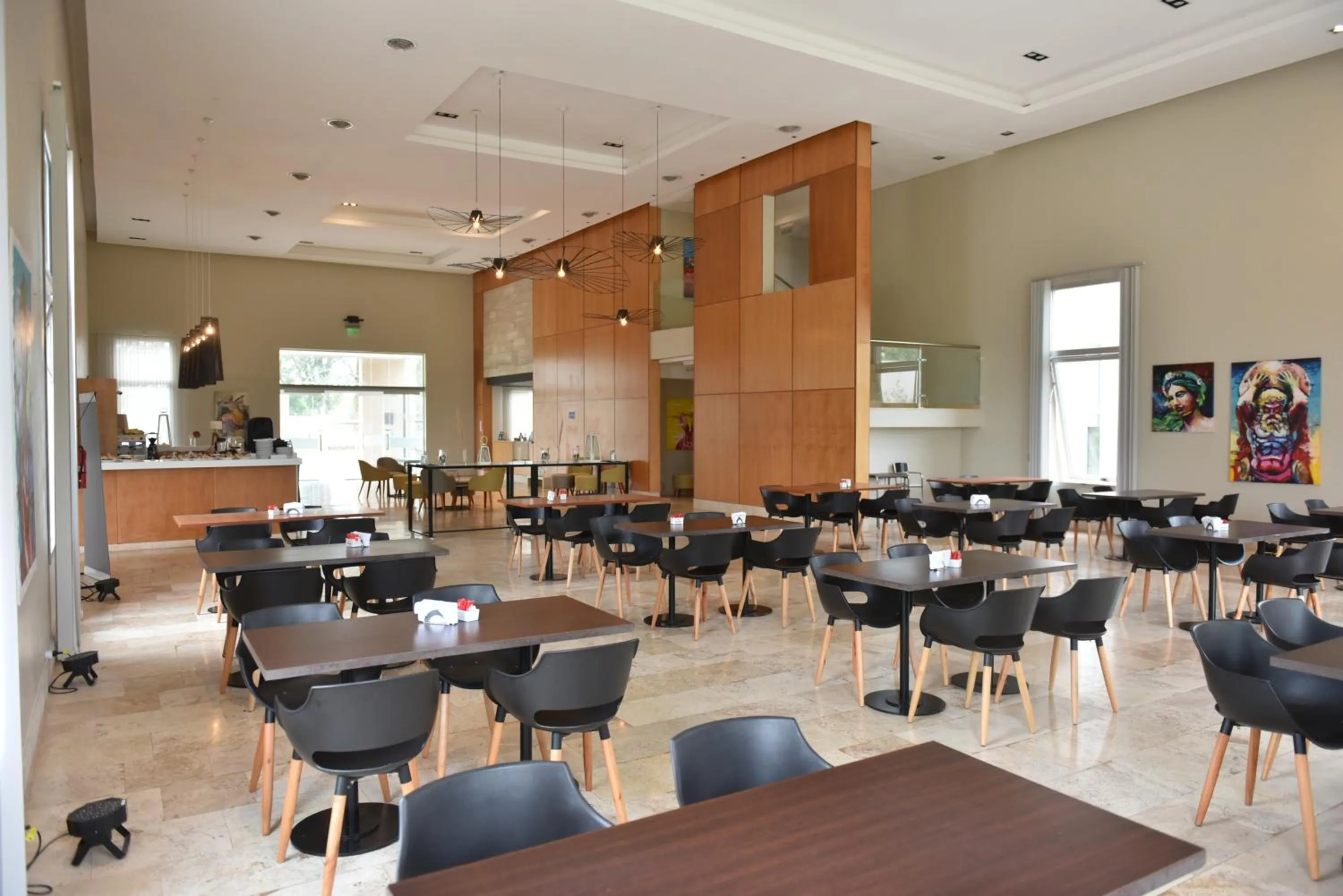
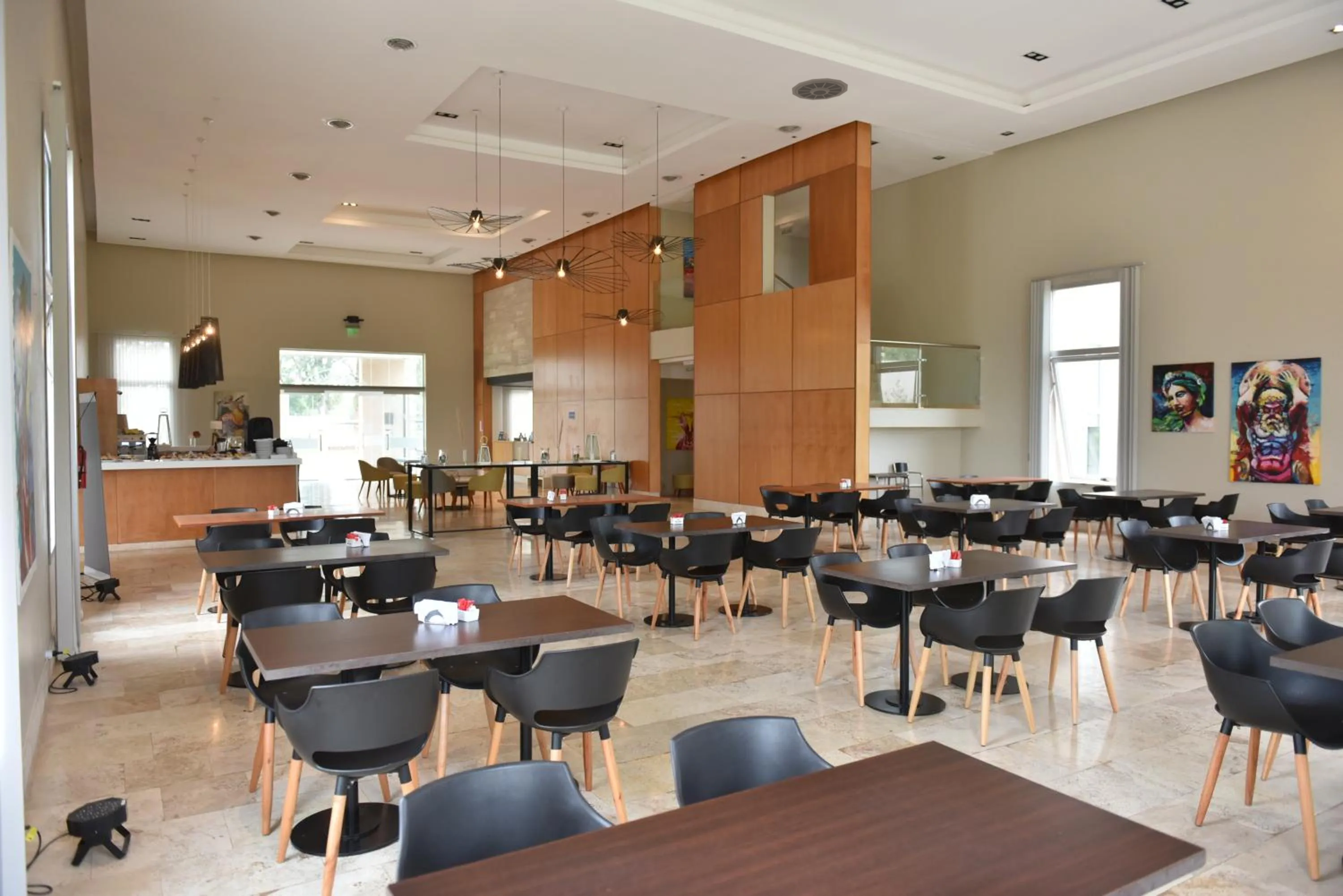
+ ceiling vent [791,78,848,101]
